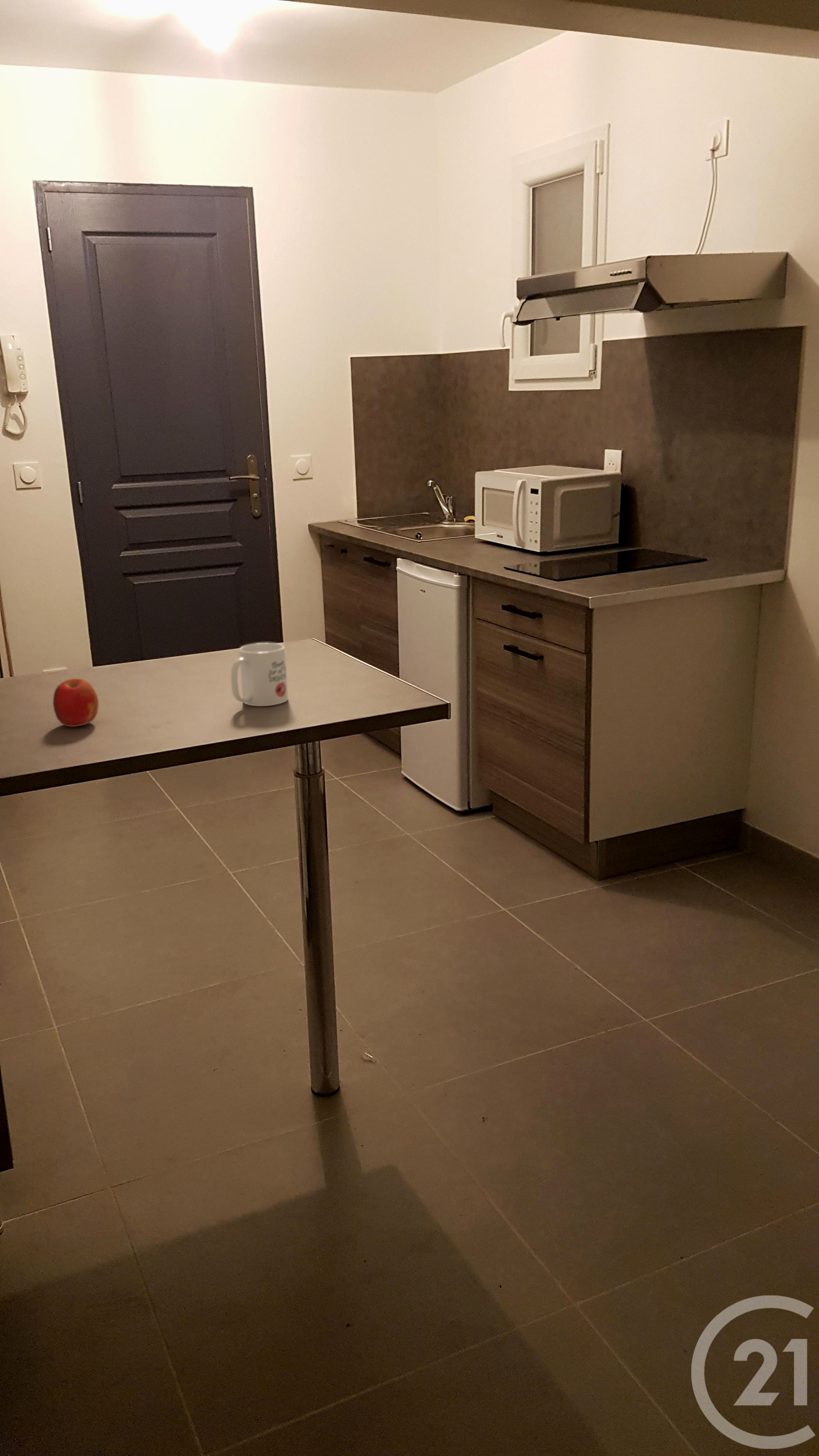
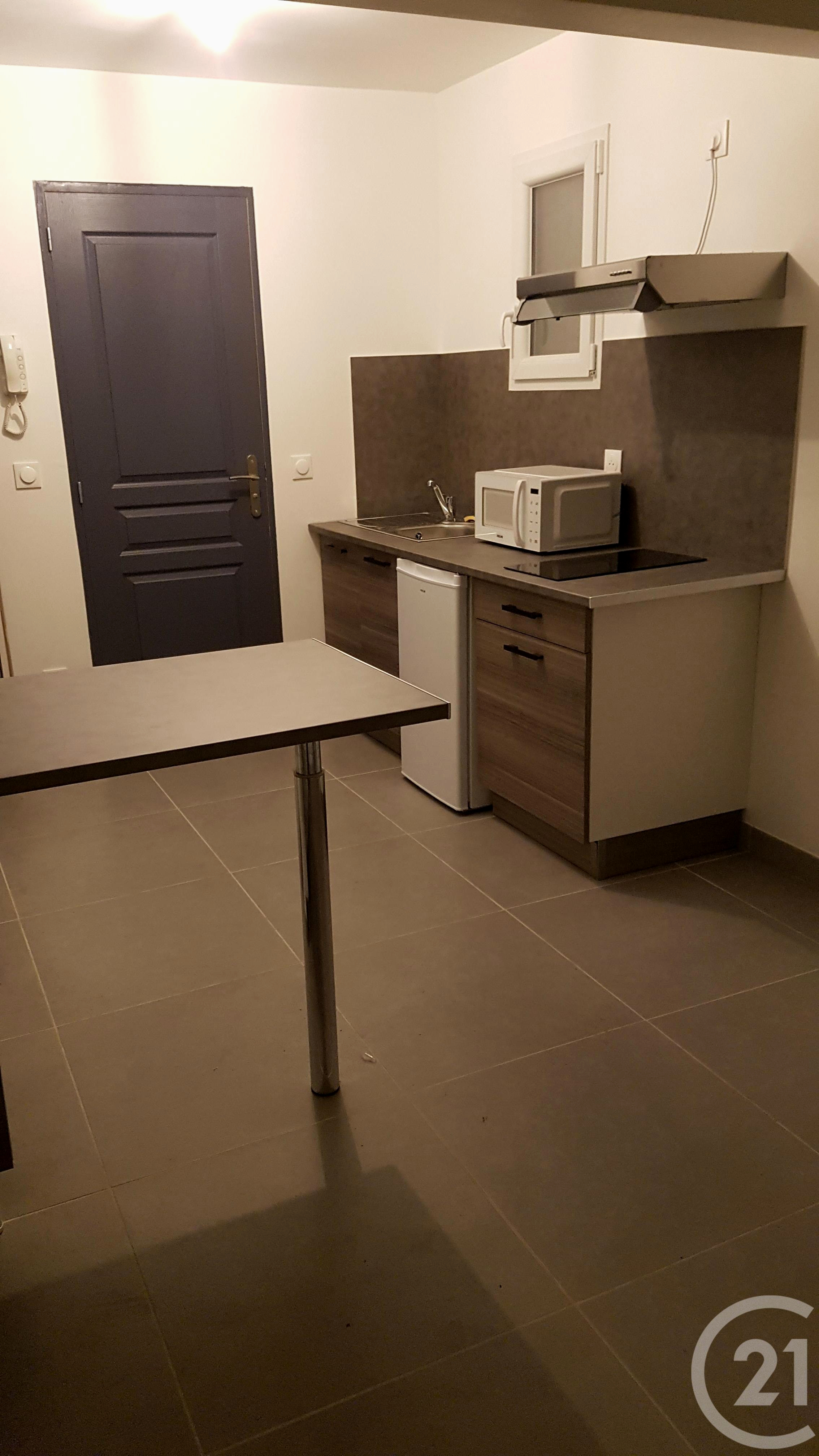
- fruit [53,678,99,727]
- mug [231,642,289,707]
